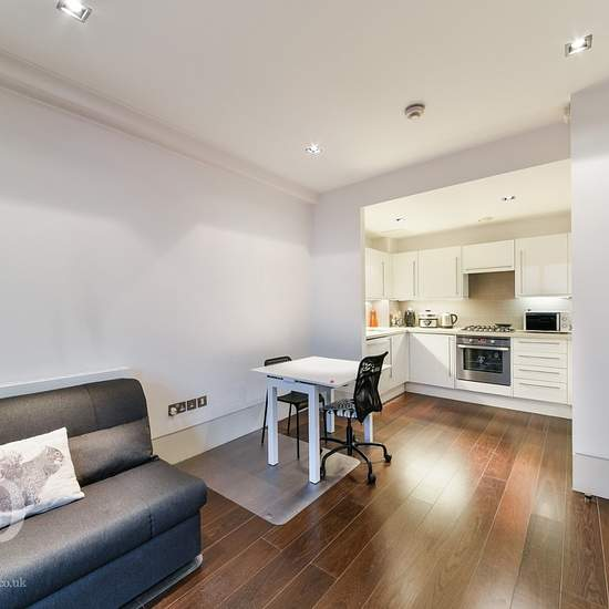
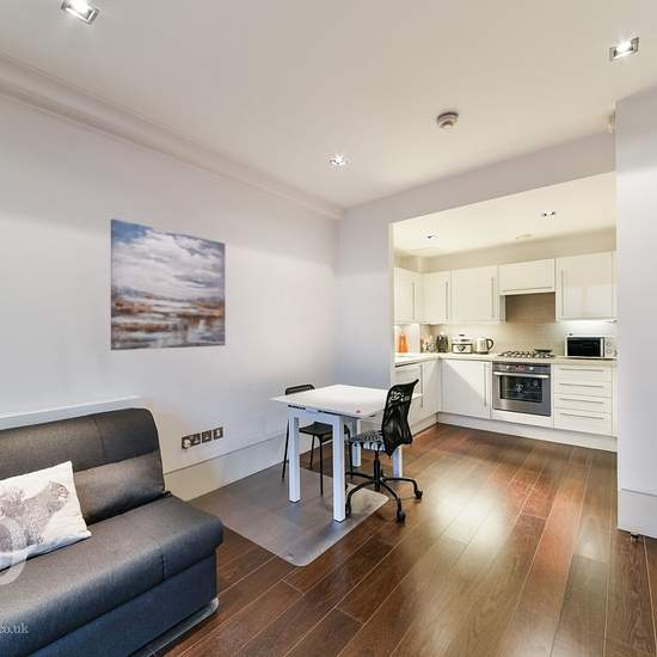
+ wall art [110,217,227,351]
